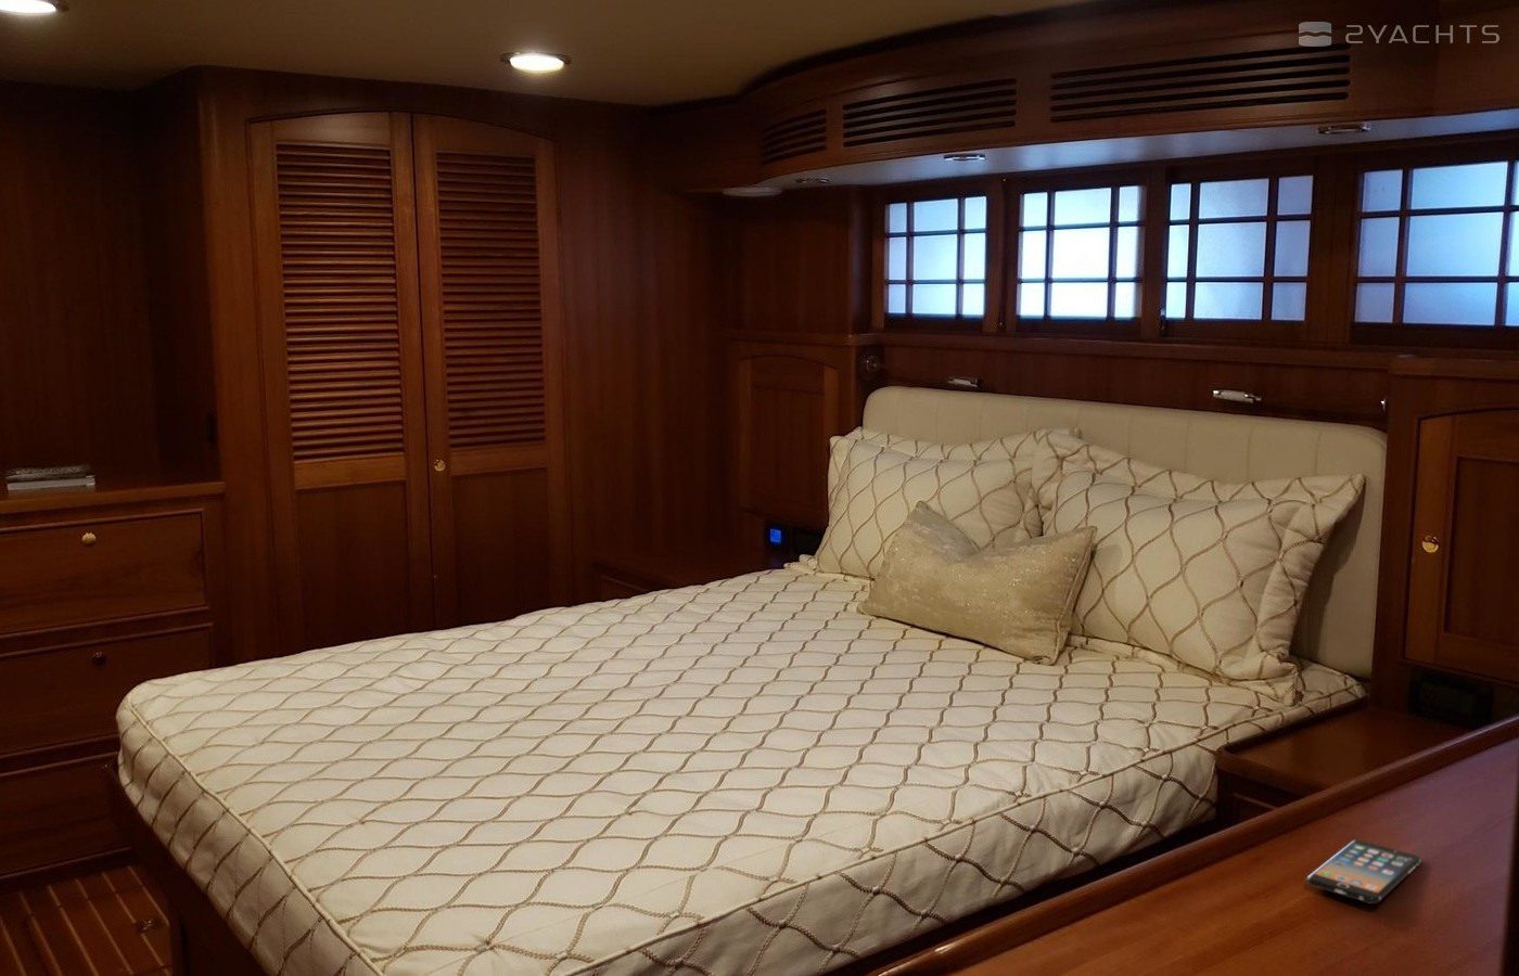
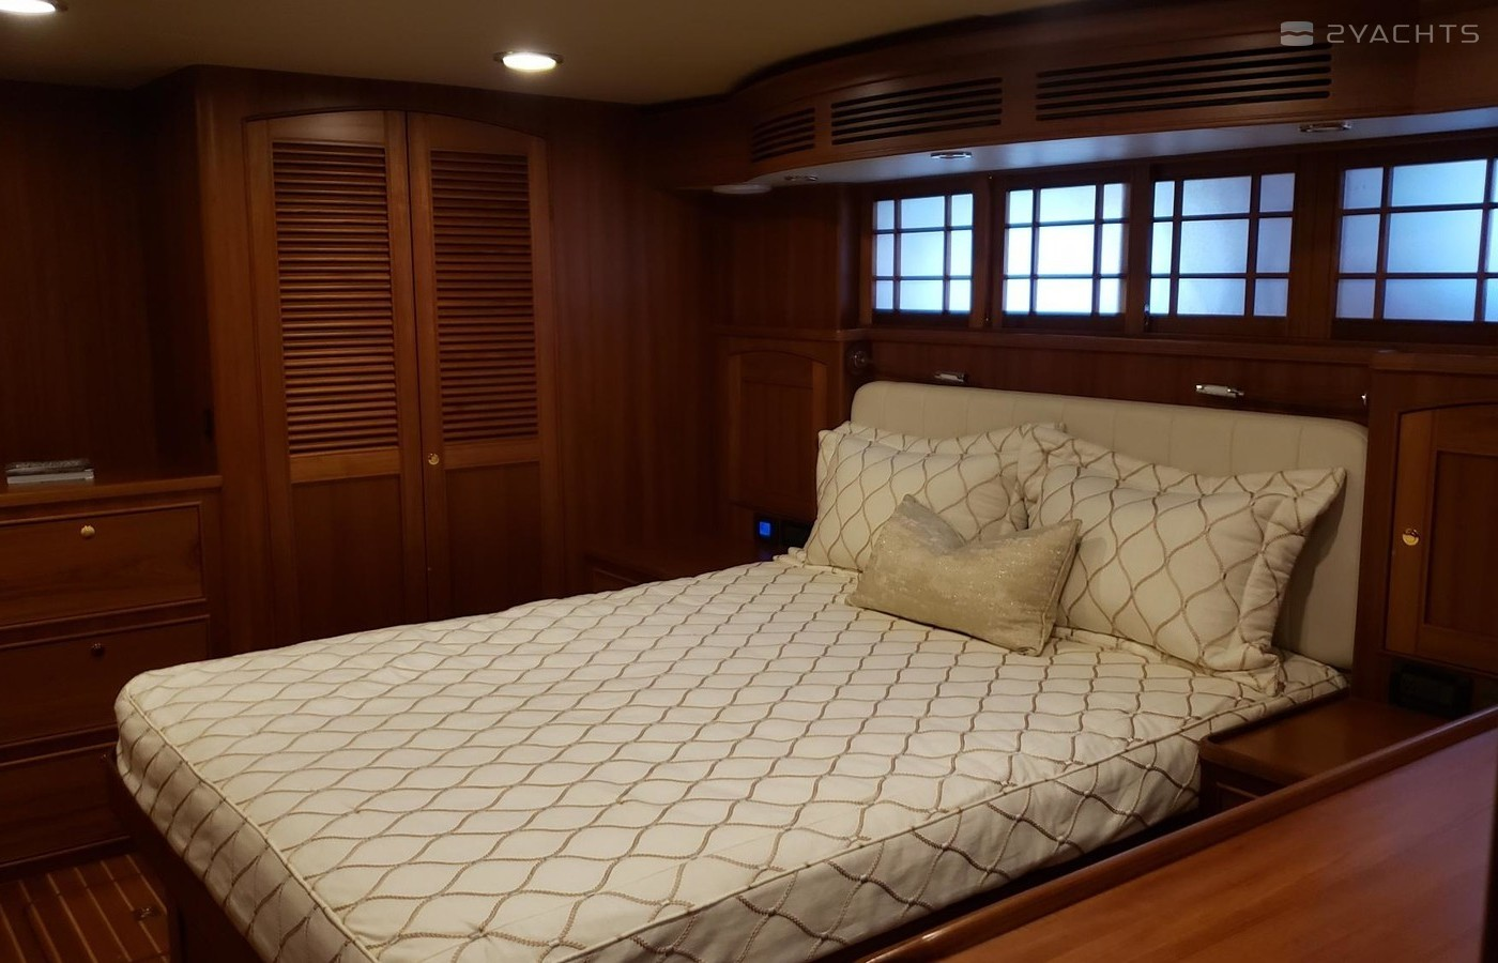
- smartphone [1305,839,1423,904]
